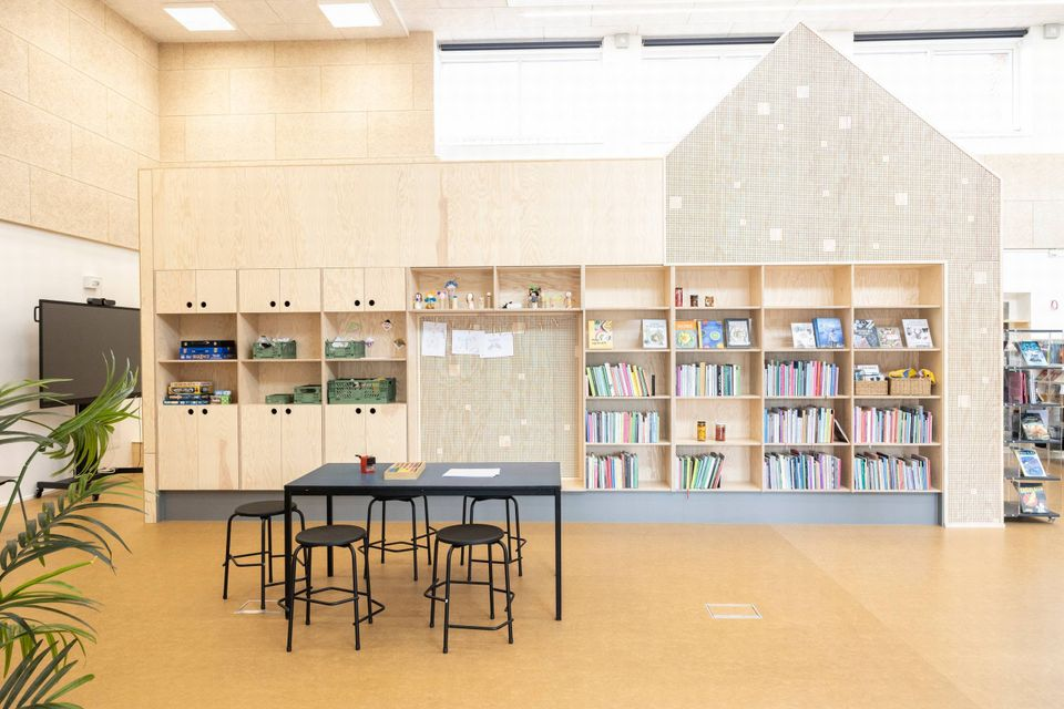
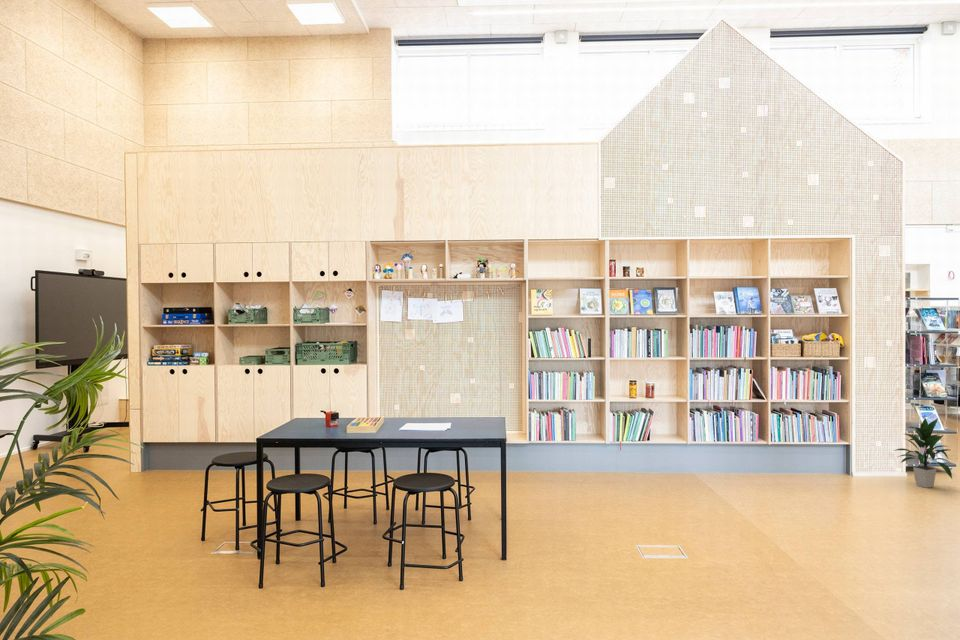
+ indoor plant [893,417,953,489]
